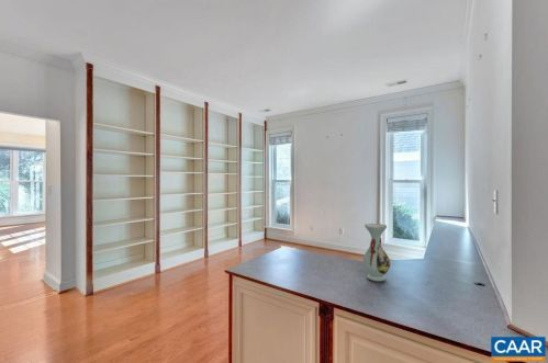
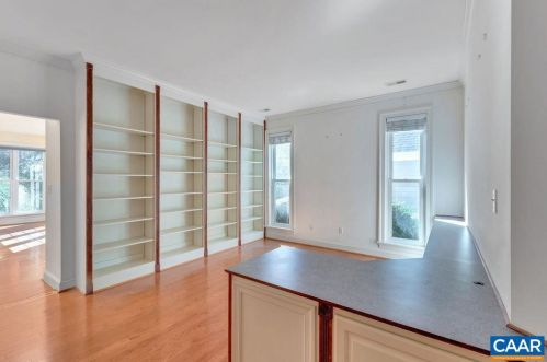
- vase [361,223,391,283]
